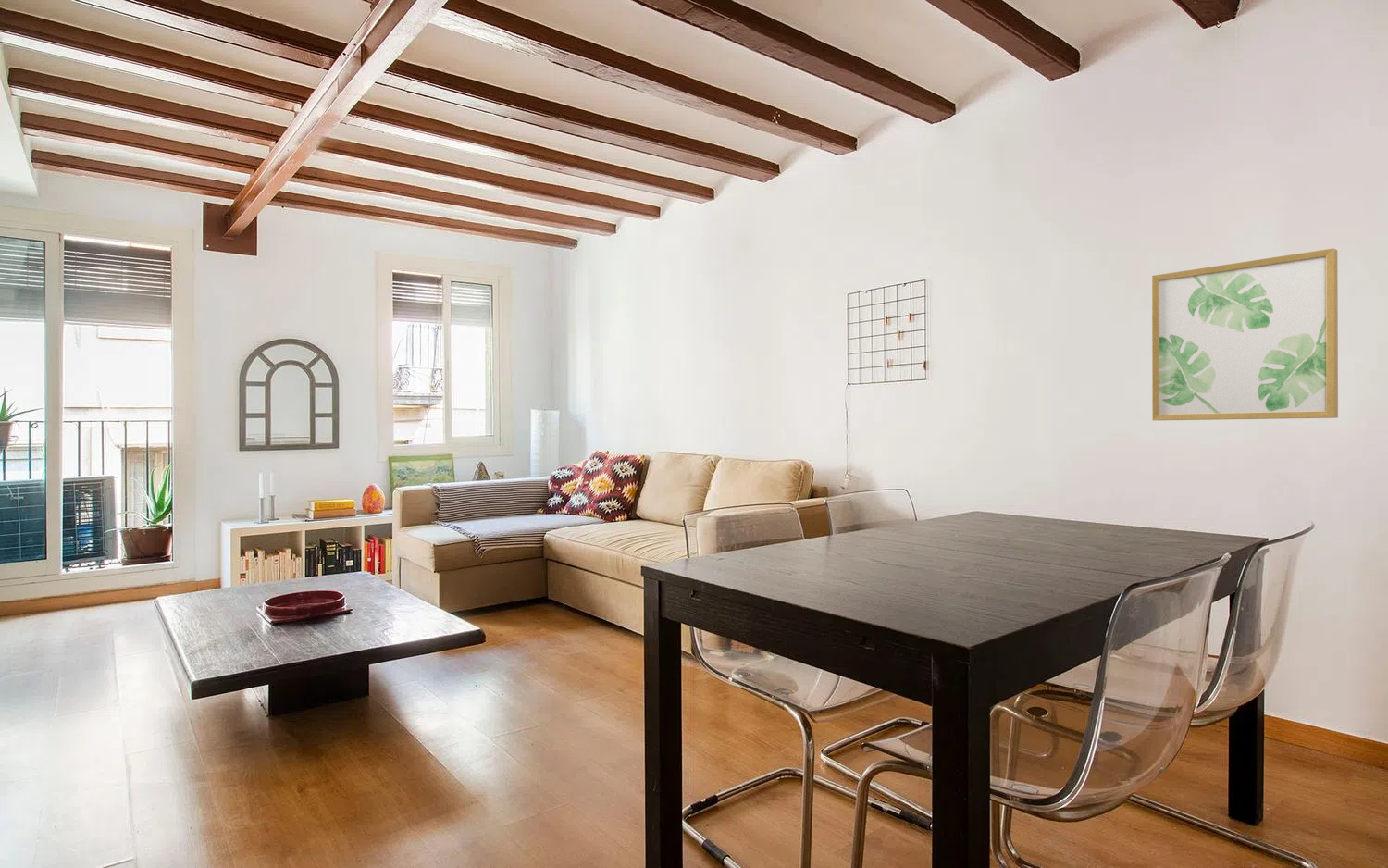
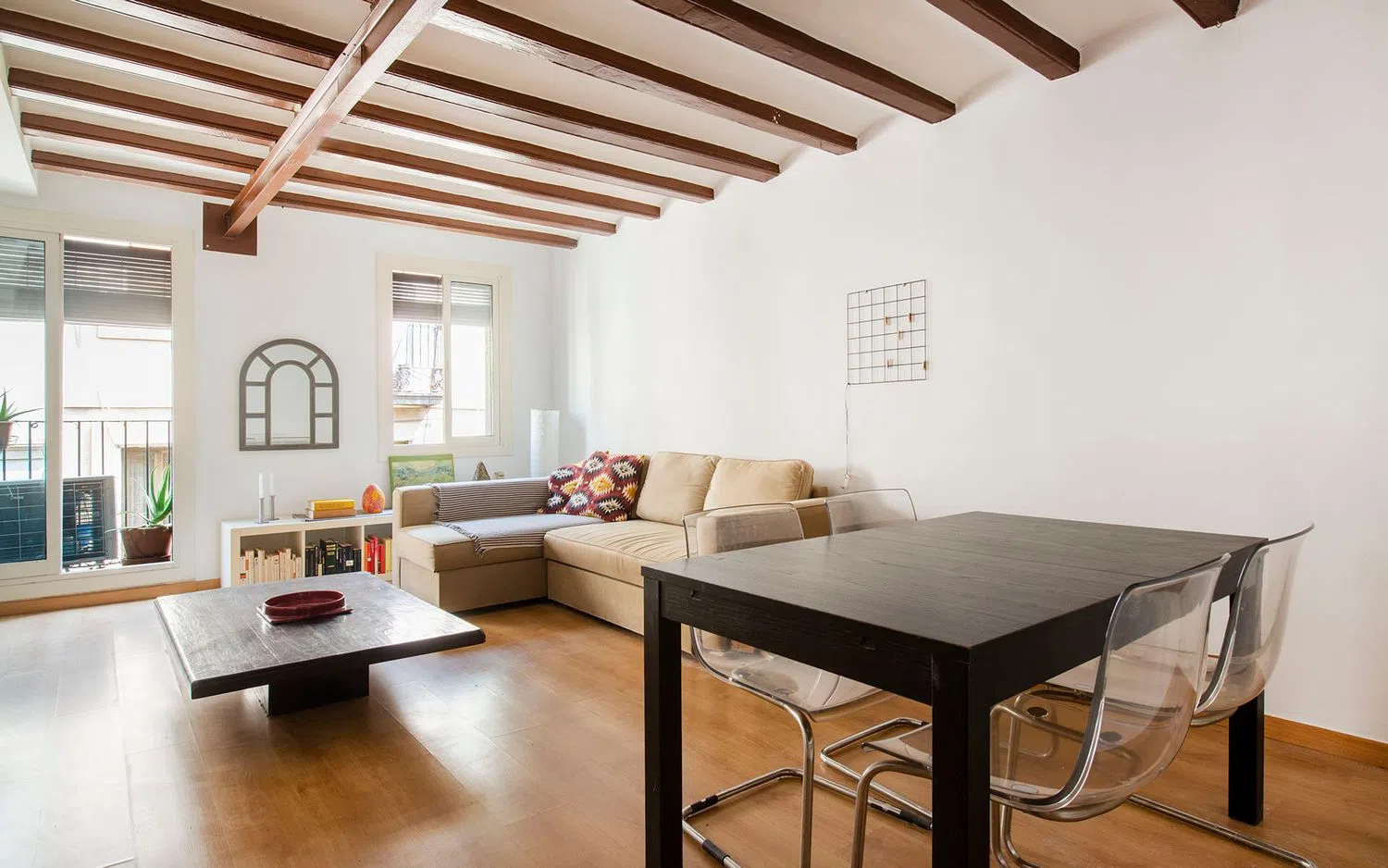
- wall art [1151,247,1339,421]
